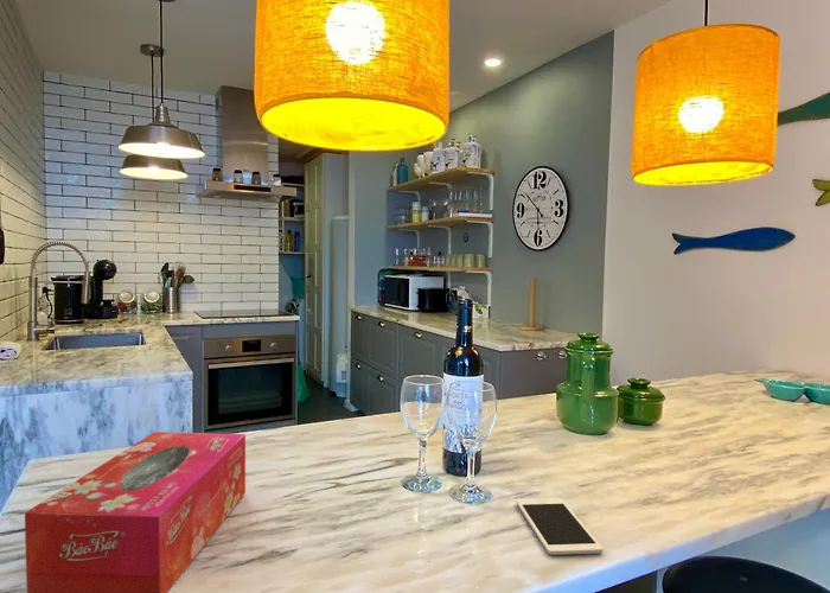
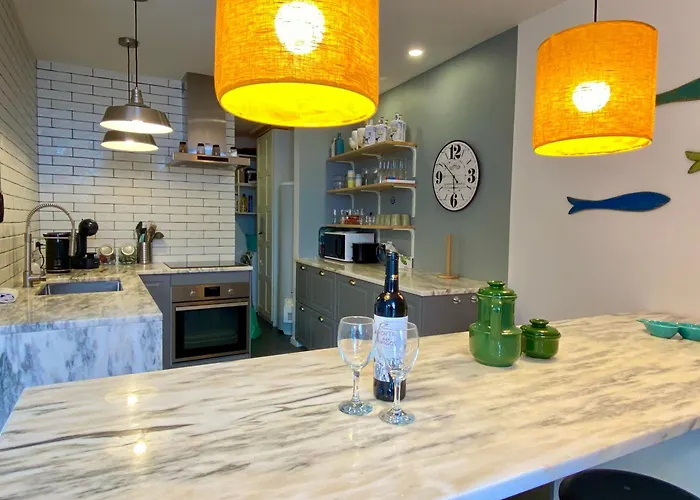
- tissue box [24,431,247,593]
- cell phone [515,497,604,556]
